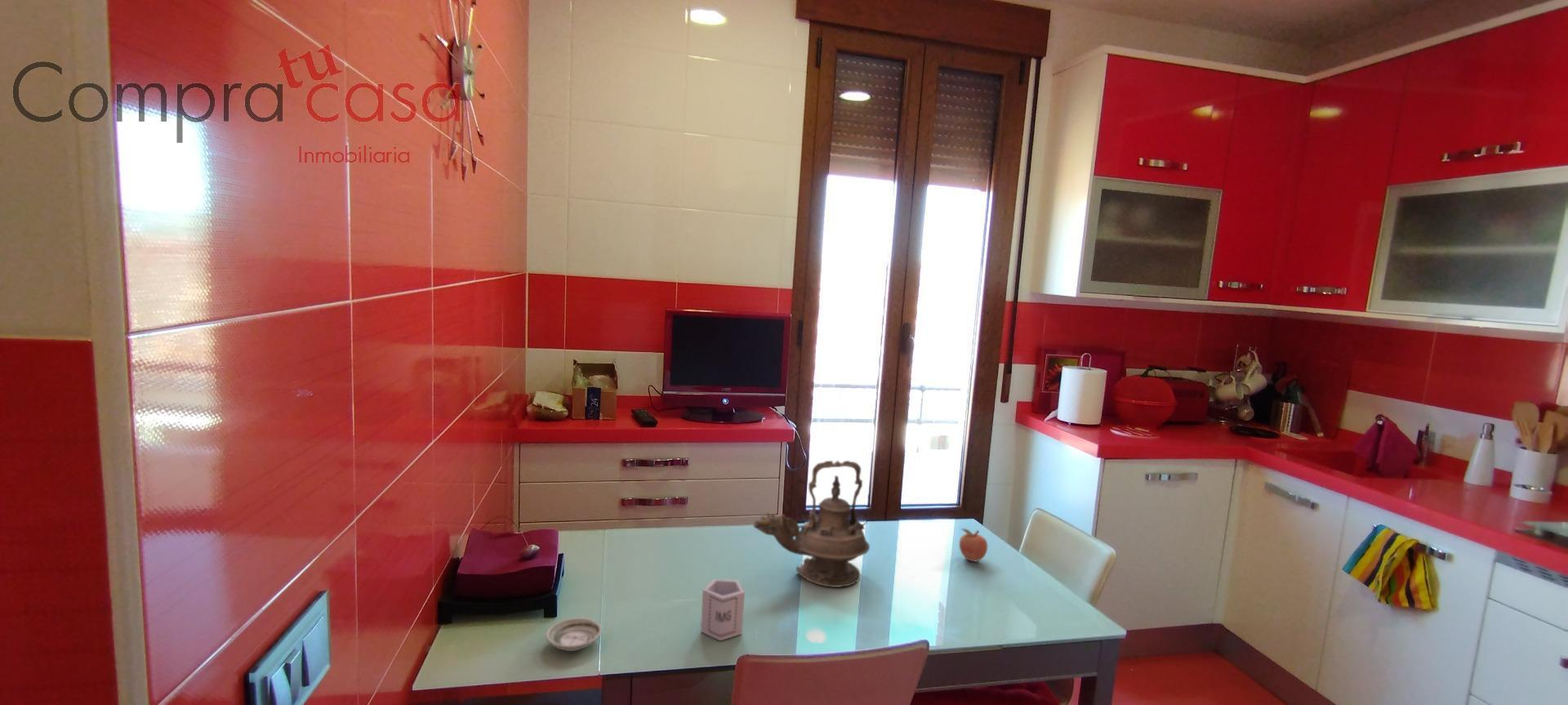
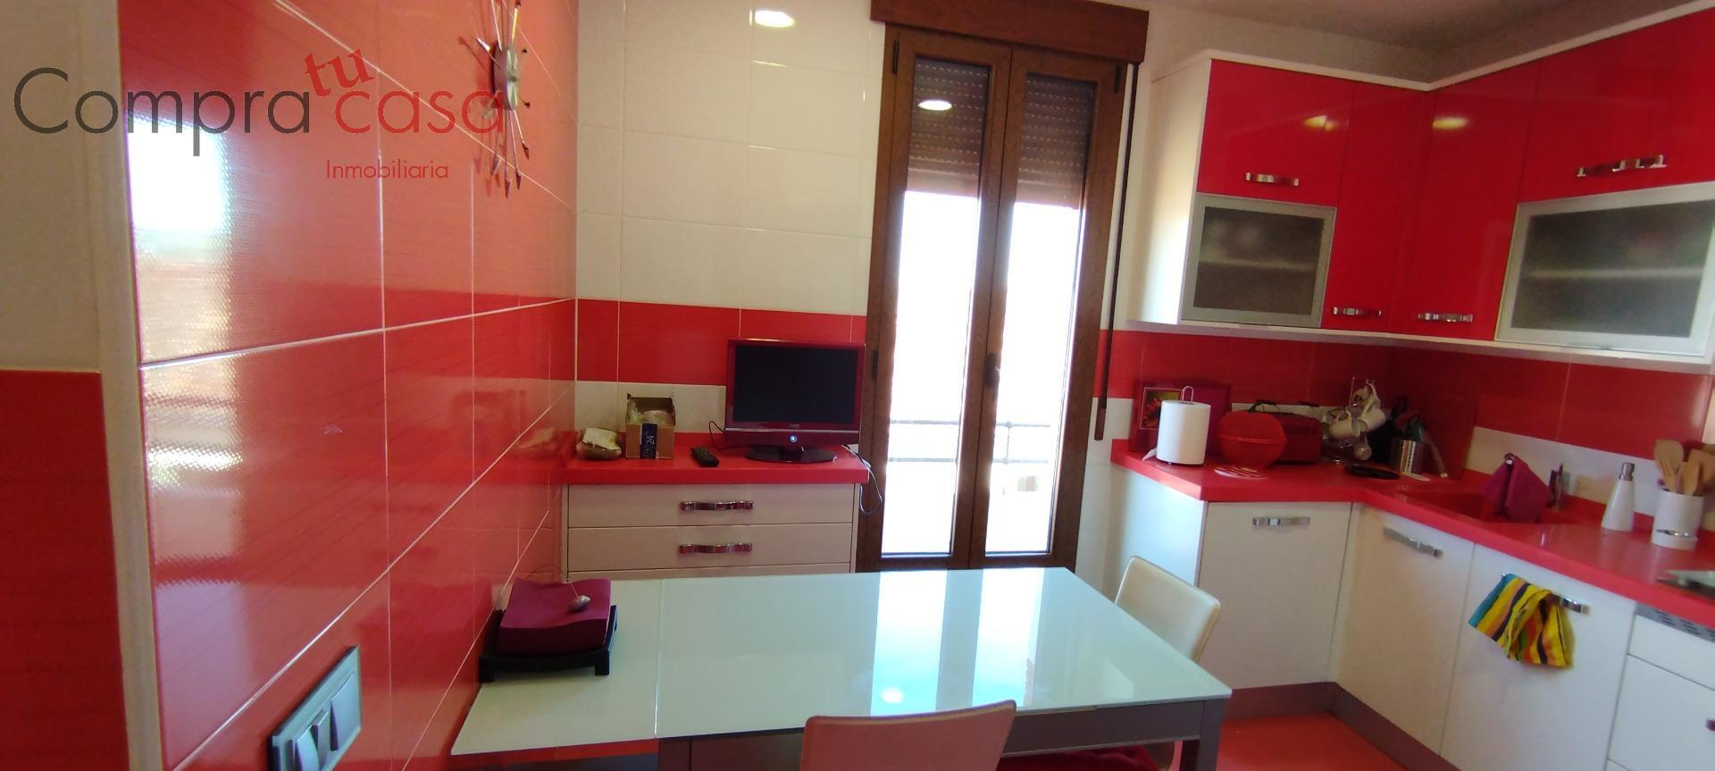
- teapot [752,460,871,588]
- cup [700,578,746,641]
- fruit [959,528,988,562]
- saucer [545,617,603,652]
